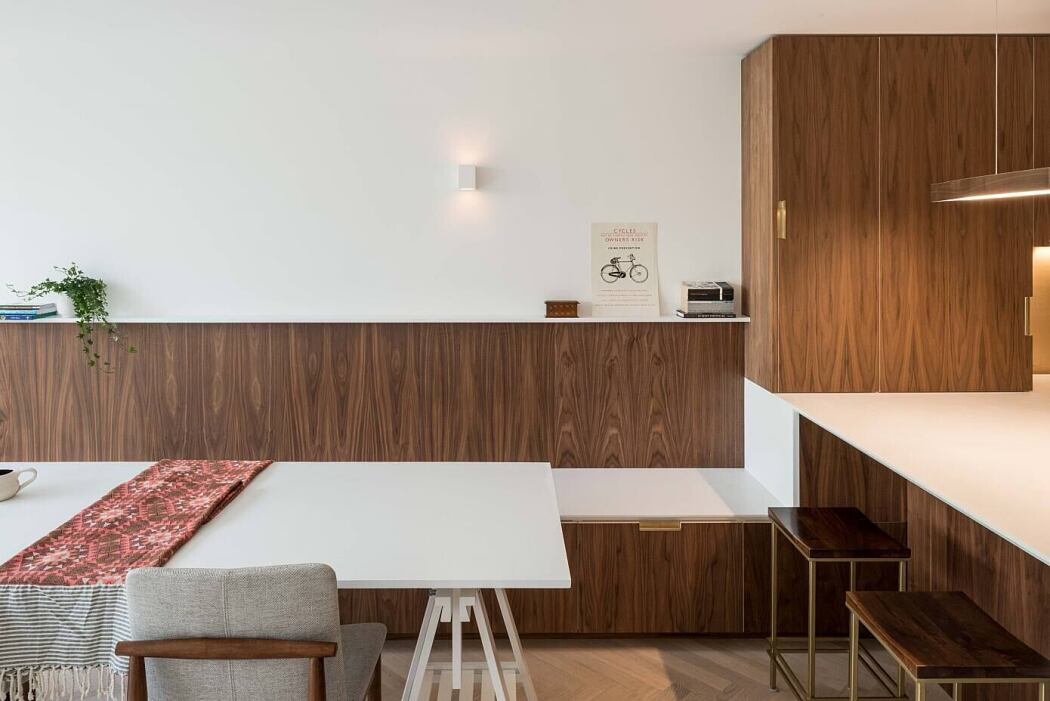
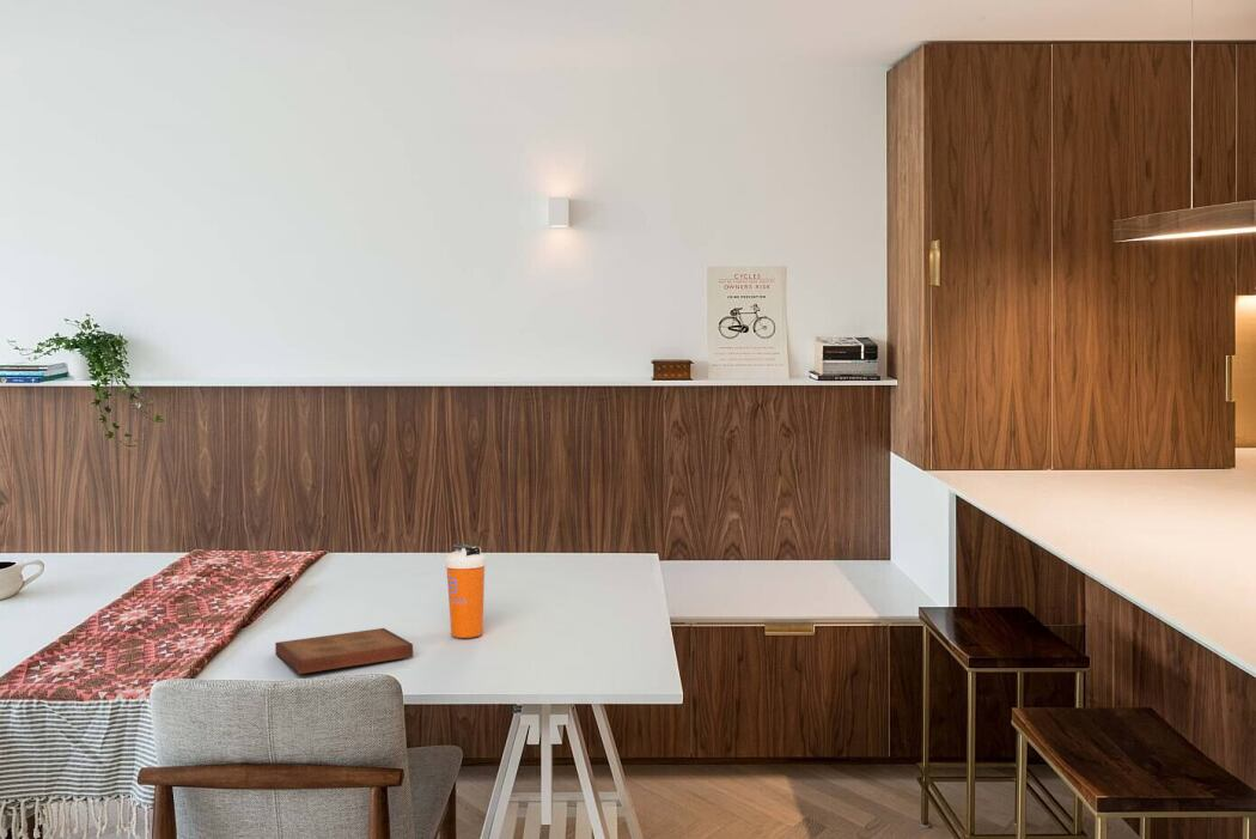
+ shaker bottle [444,543,487,639]
+ book [274,627,414,675]
